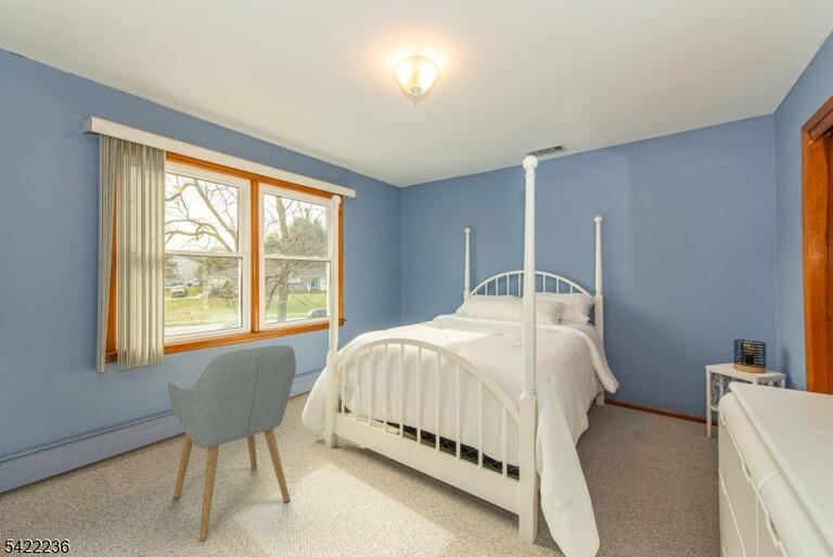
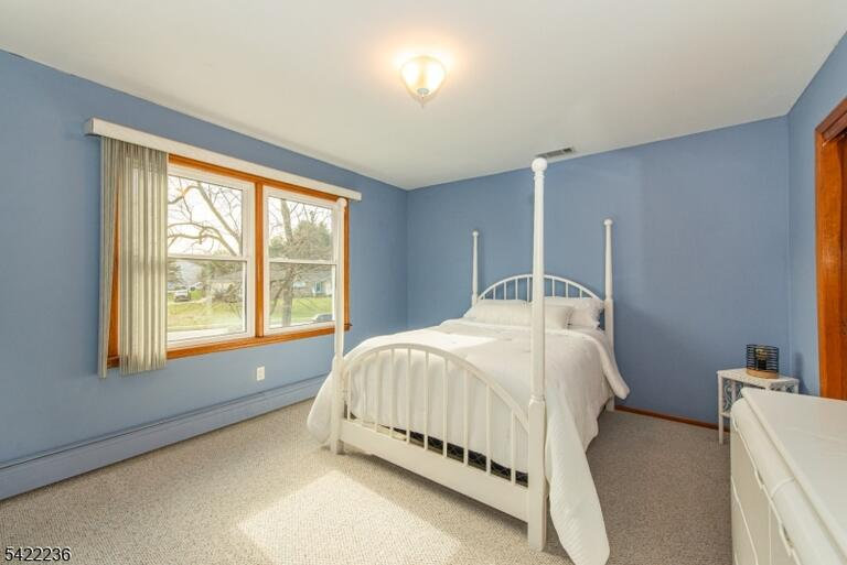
- chair [167,344,297,543]
